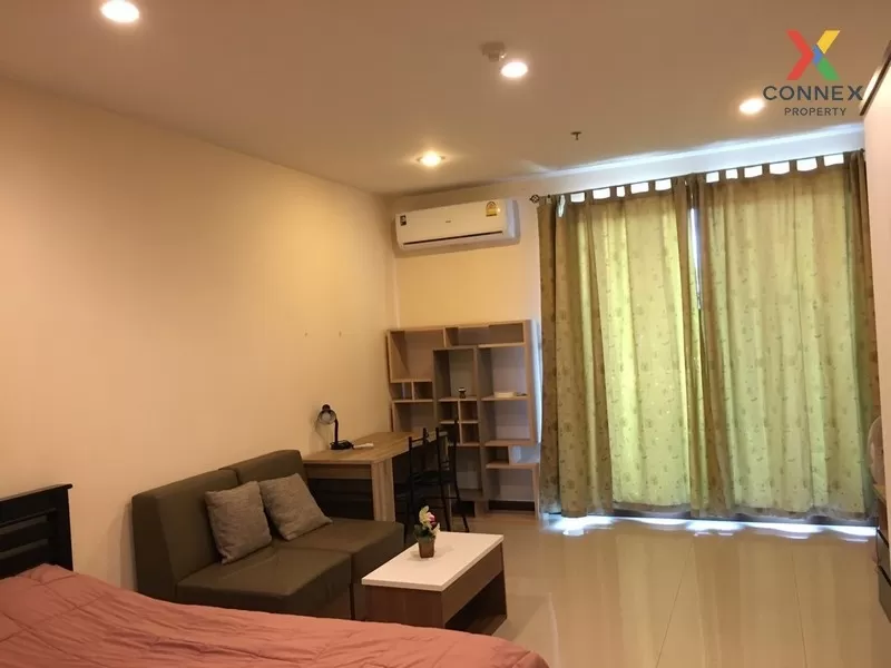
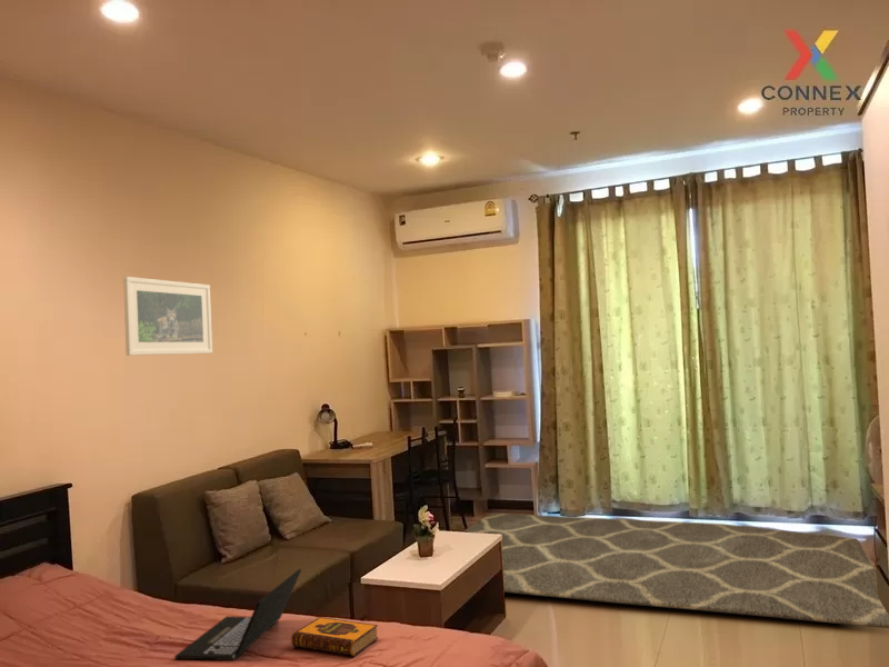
+ rug [463,512,889,629]
+ hardback book [290,616,379,657]
+ laptop [173,568,302,661]
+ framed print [122,276,213,357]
